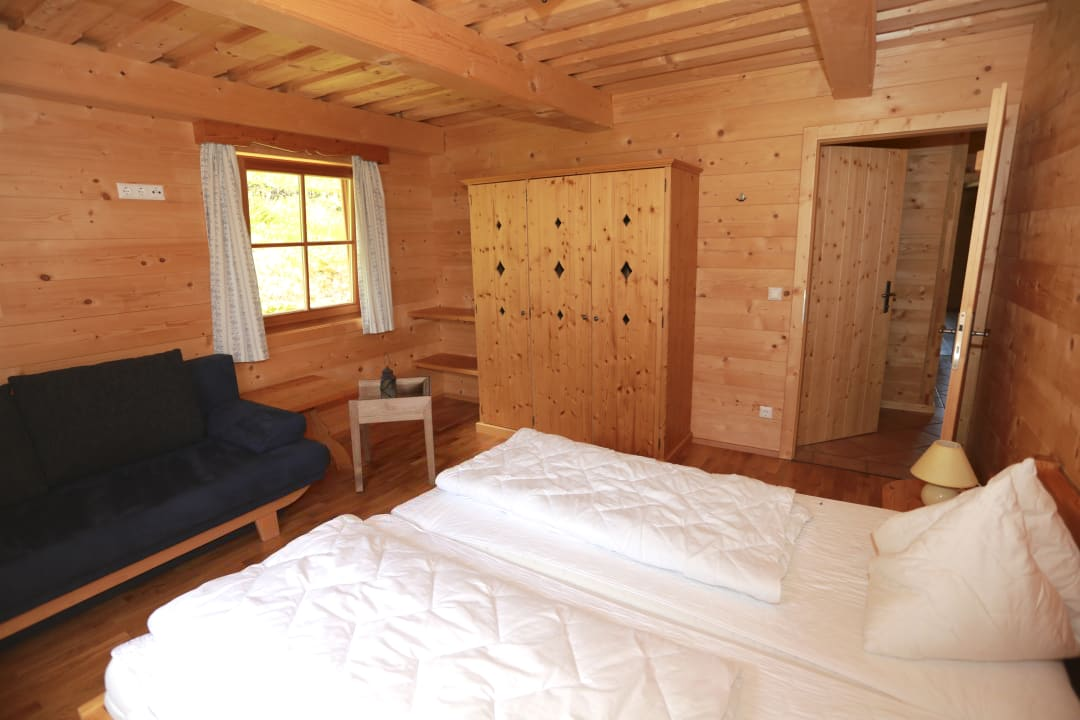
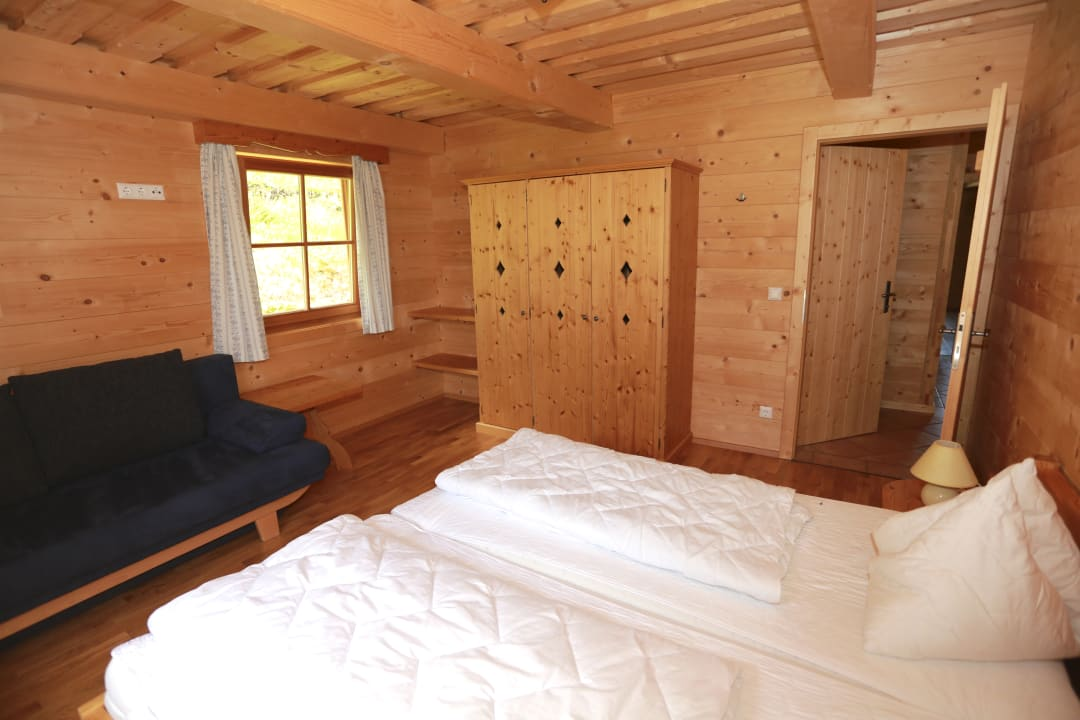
- side table [347,375,436,493]
- lantern [379,352,398,398]
